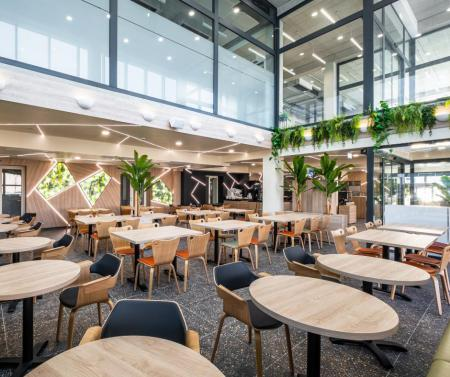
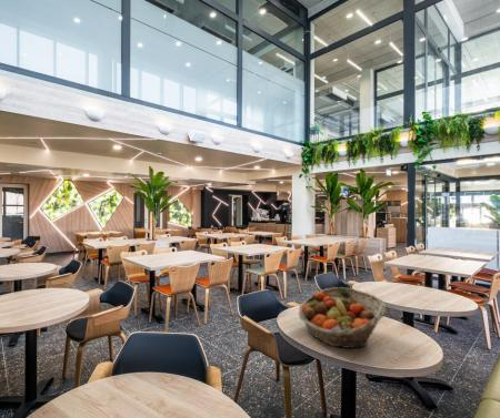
+ fruit basket [298,286,387,349]
